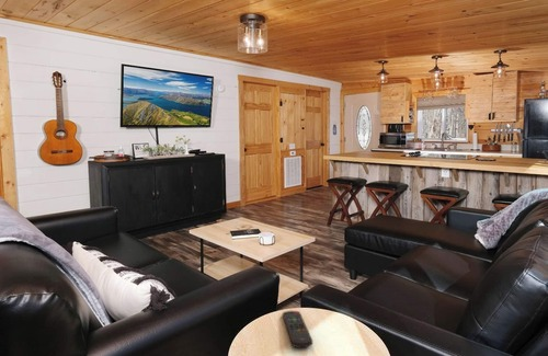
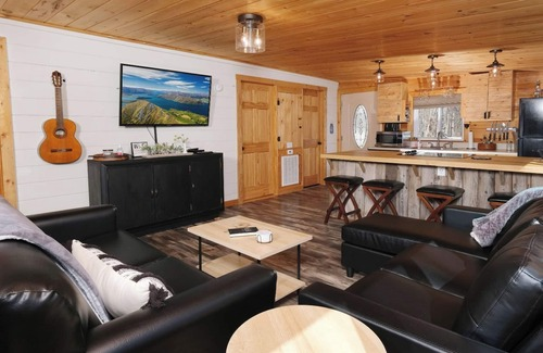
- remote control [282,310,313,348]
